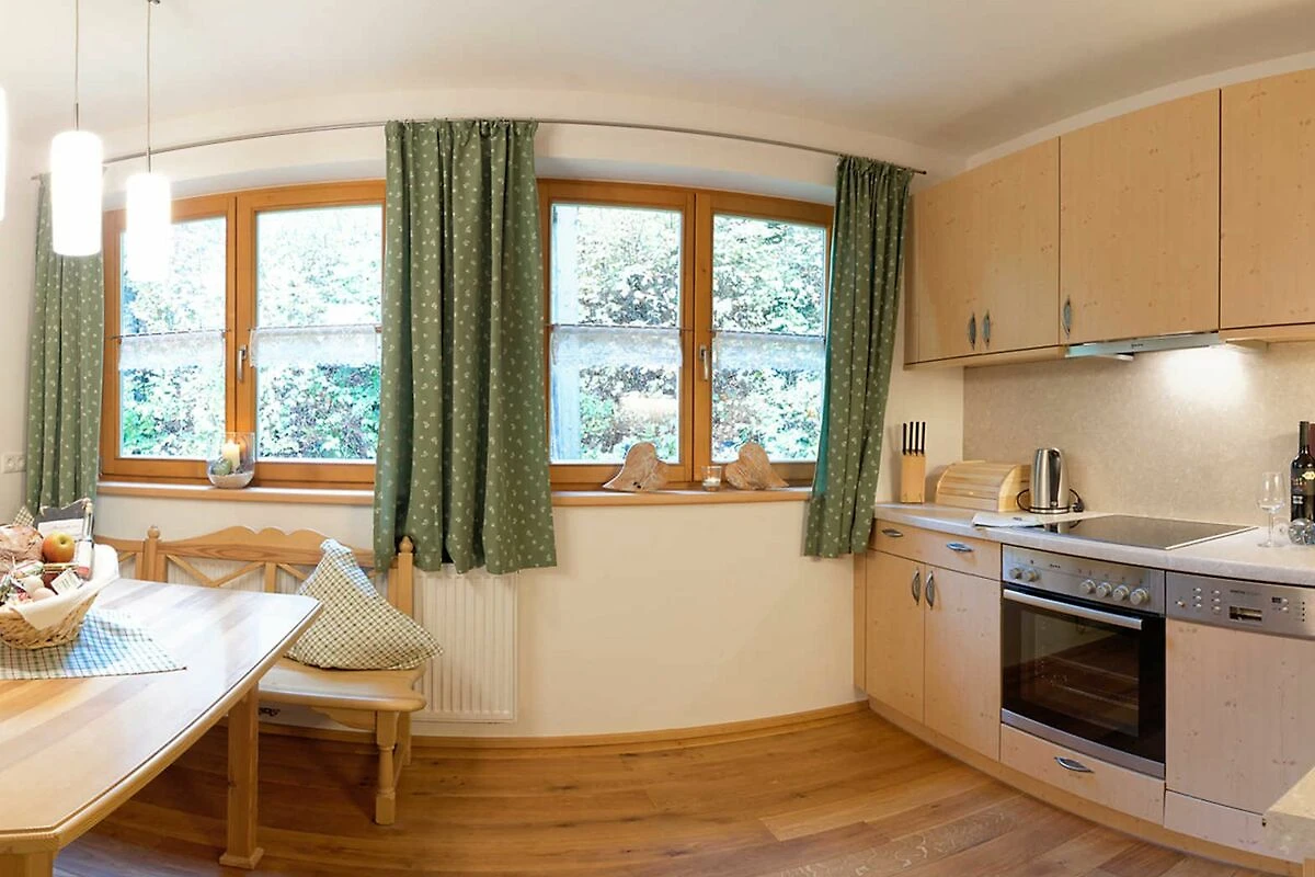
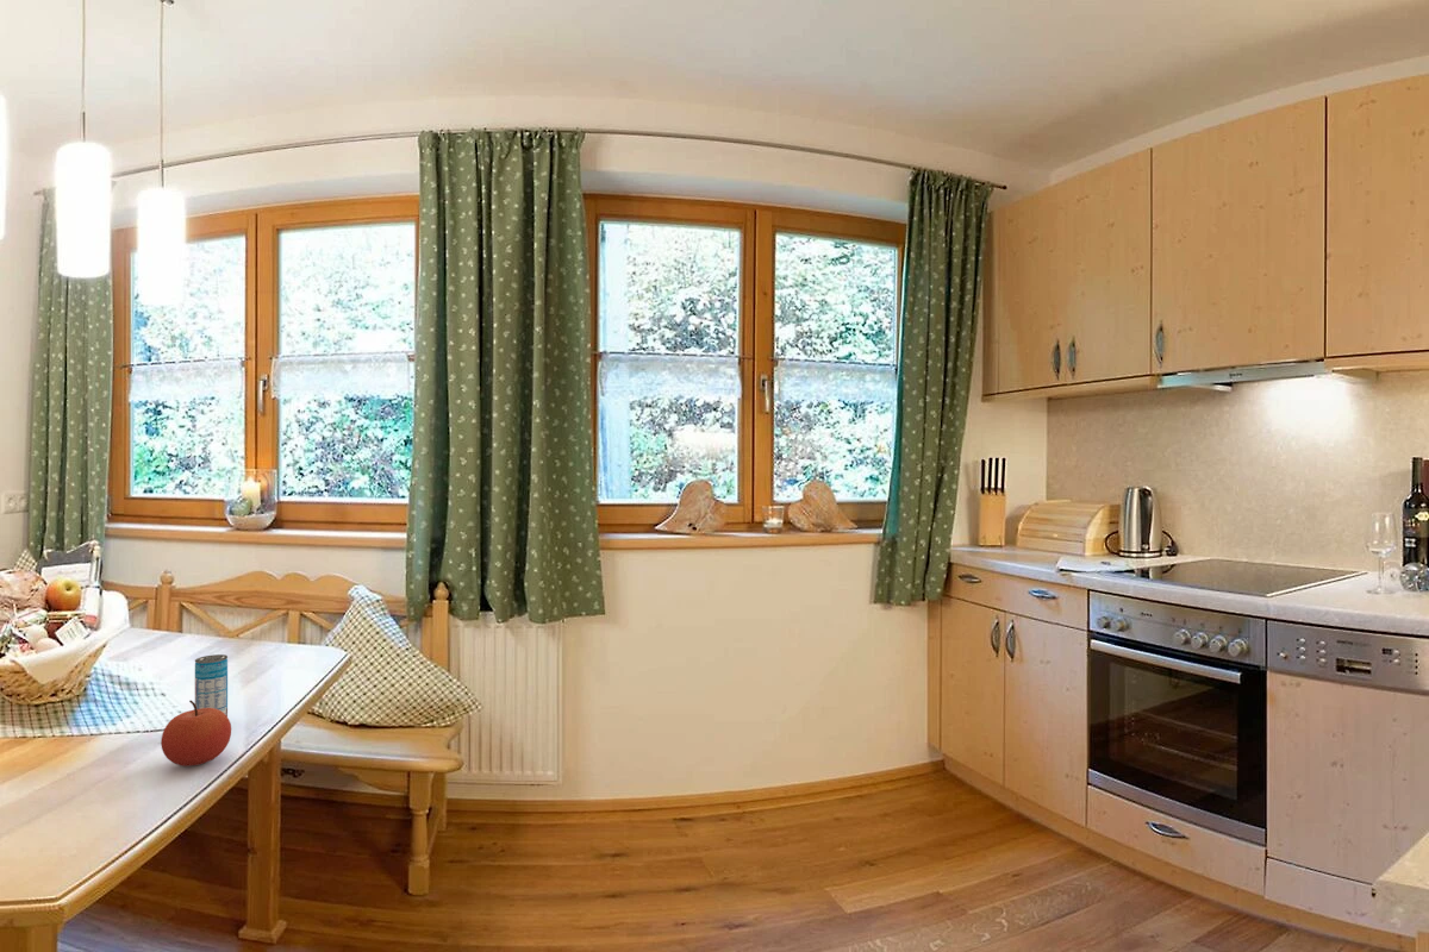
+ apple [160,700,232,768]
+ beverage can [194,653,229,718]
